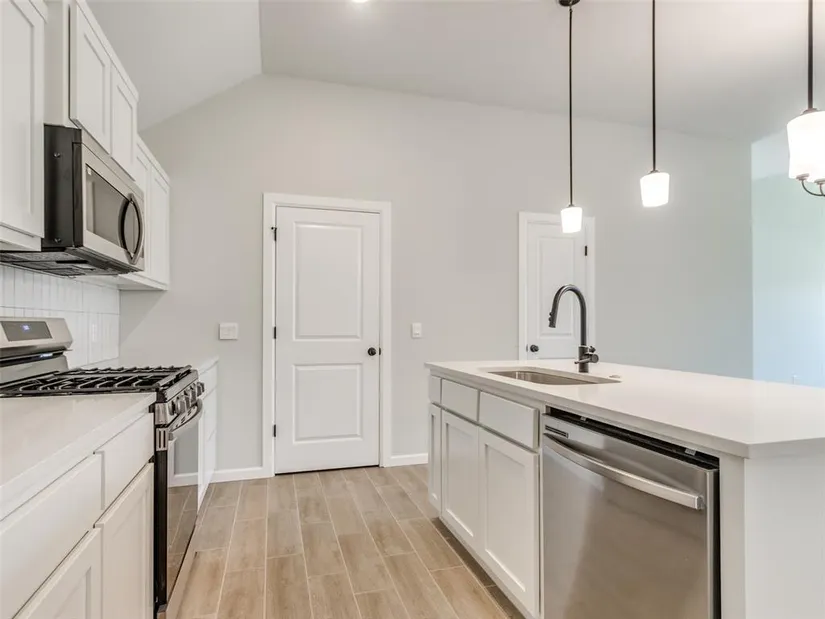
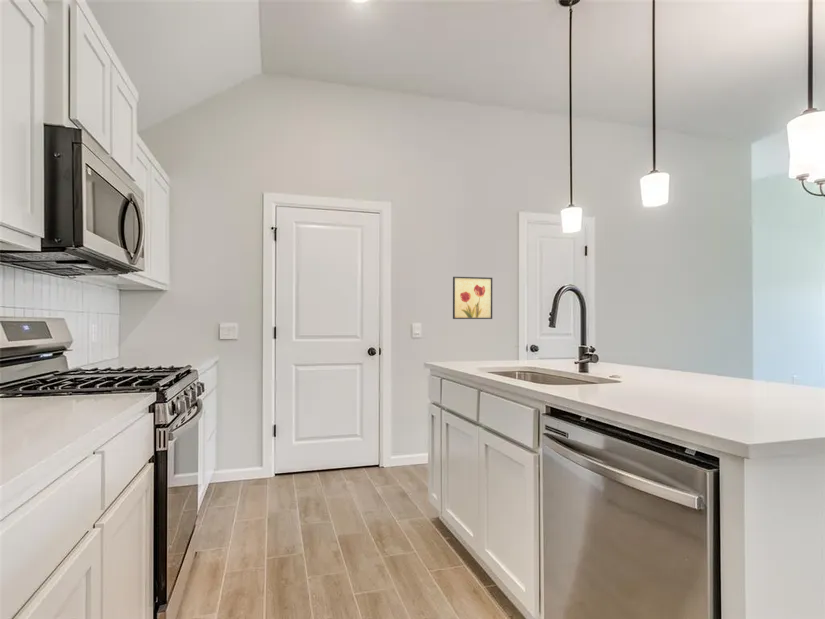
+ wall art [452,276,493,320]
